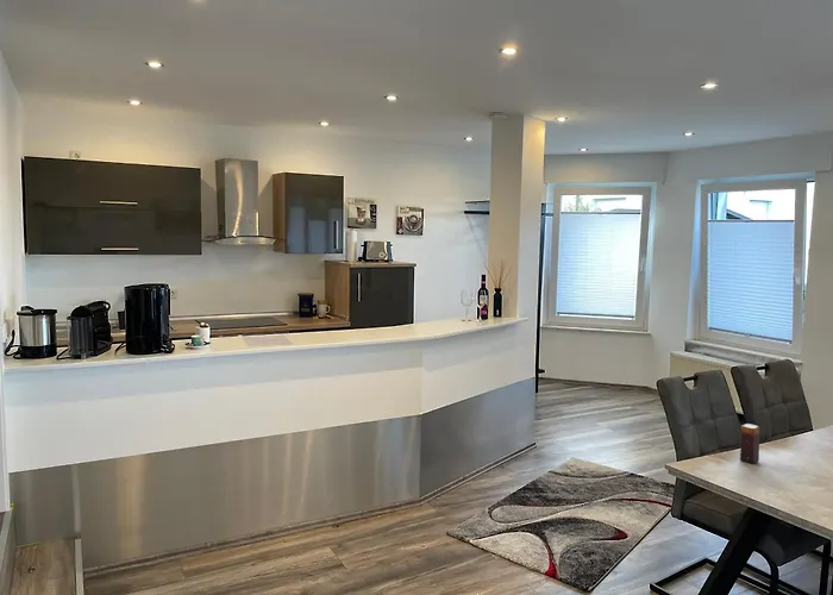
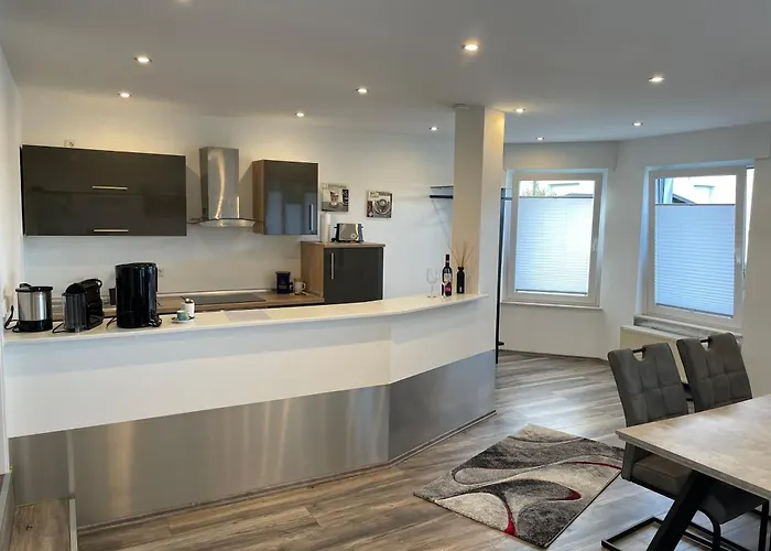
- candle [739,422,762,464]
